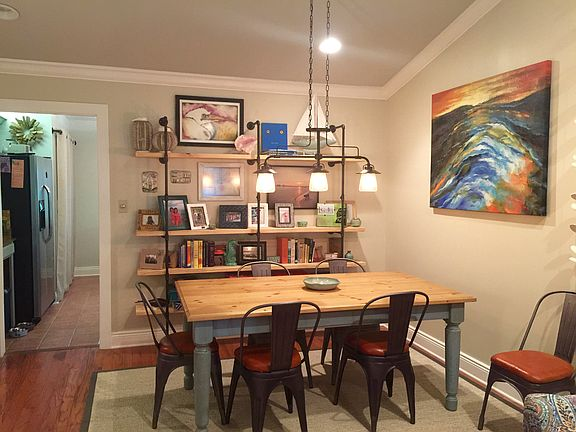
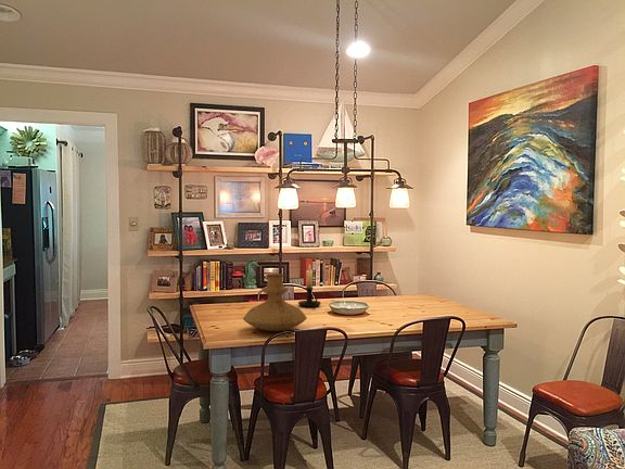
+ vase [242,272,308,332]
+ candle holder [297,263,321,308]
